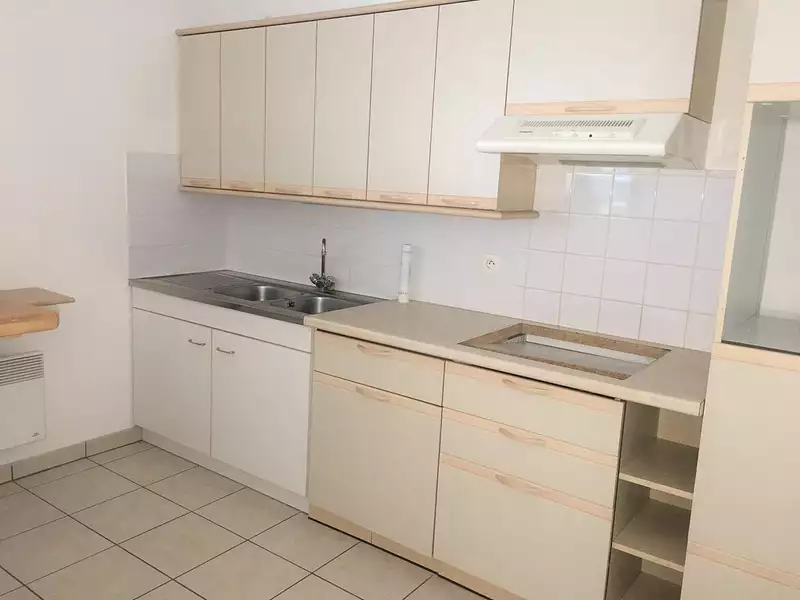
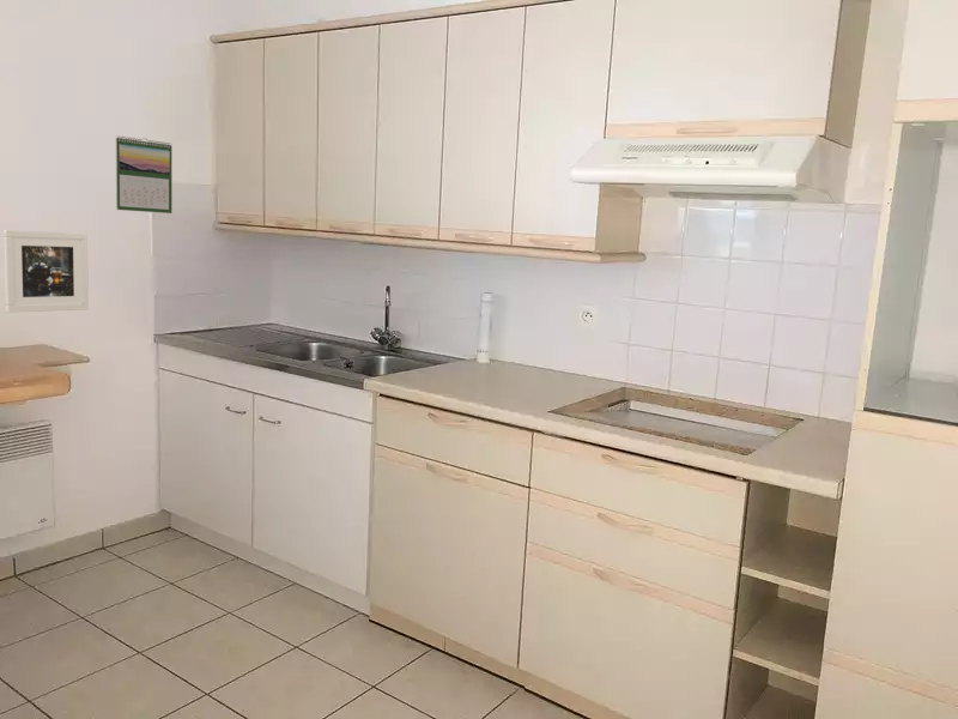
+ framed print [2,229,90,314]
+ calendar [115,134,172,215]
